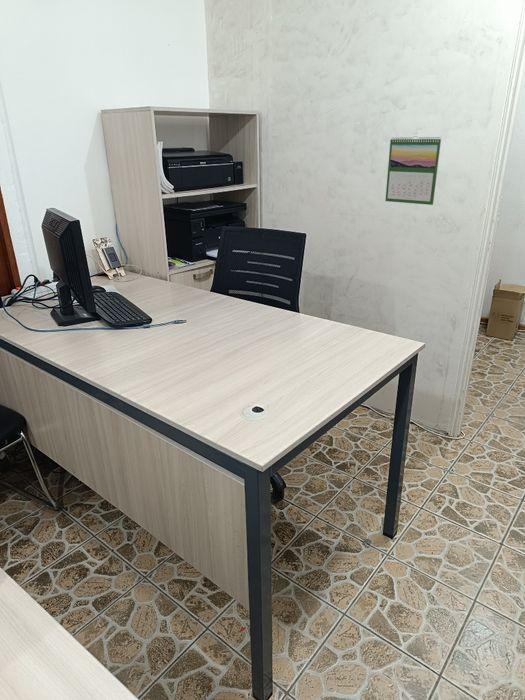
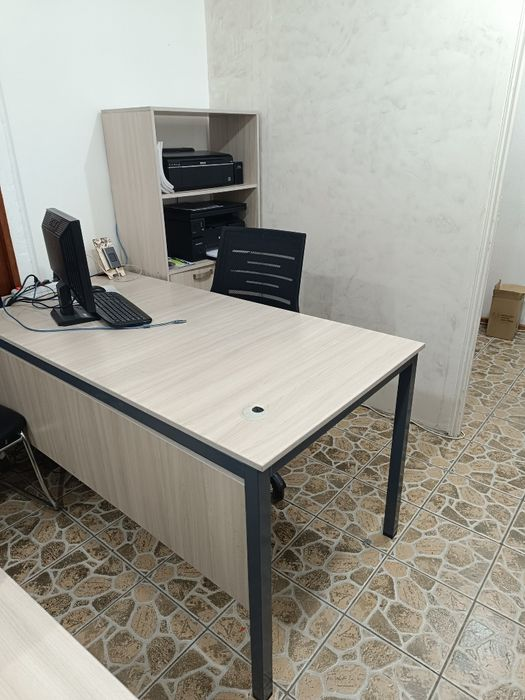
- calendar [384,135,442,206]
